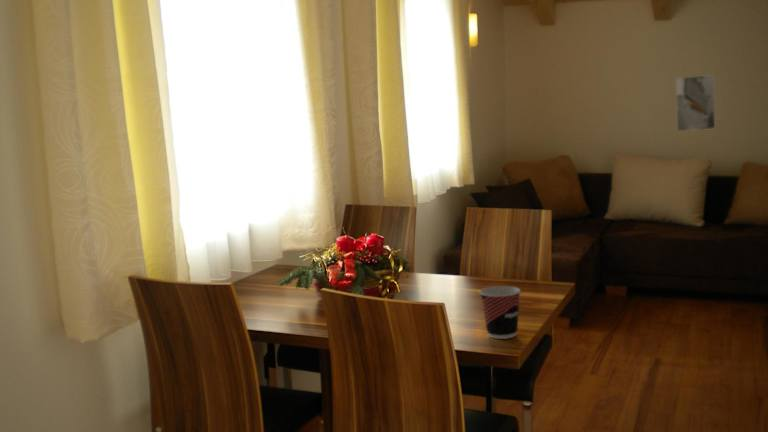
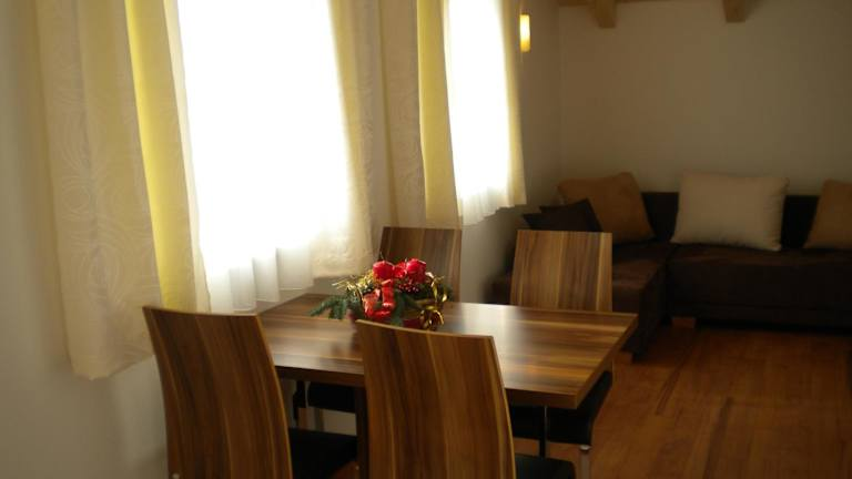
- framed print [675,74,716,132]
- cup [479,285,522,340]
